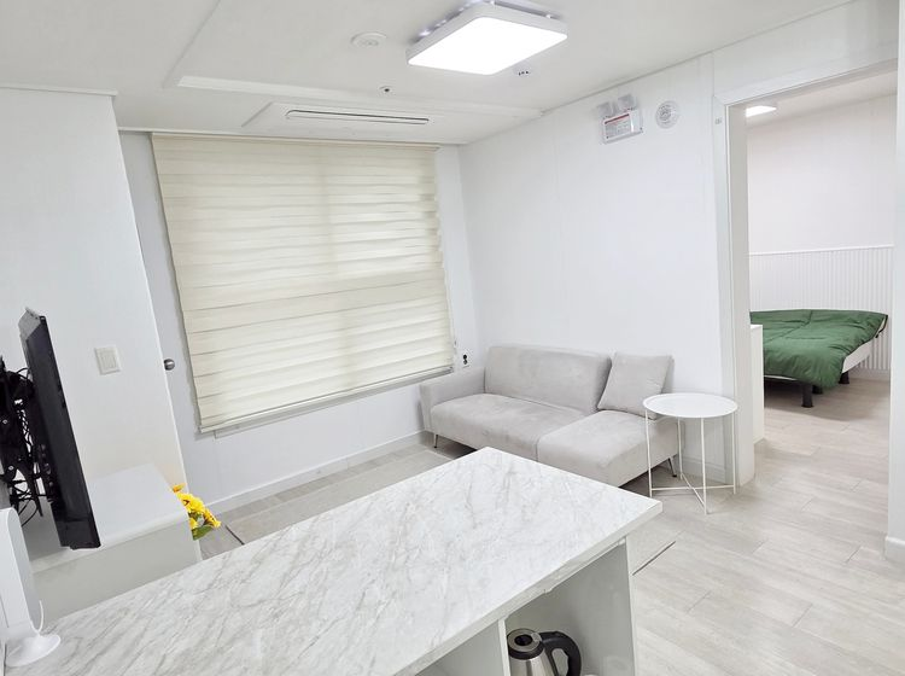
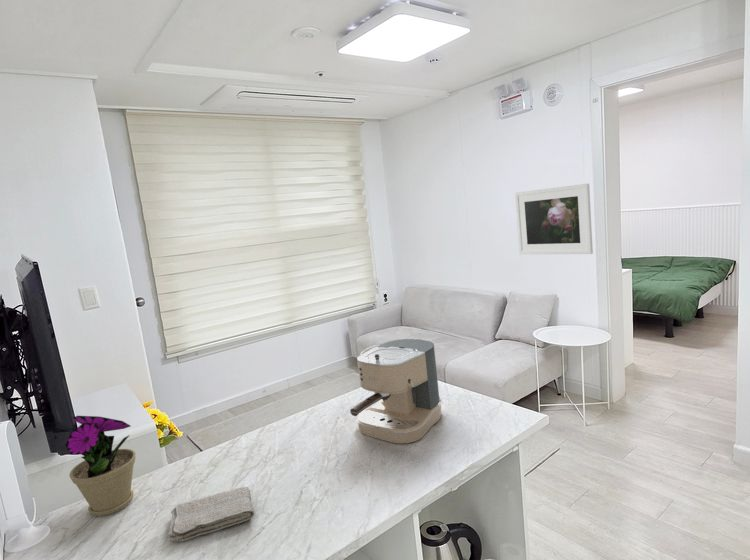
+ washcloth [168,486,255,542]
+ coffee maker [349,338,443,444]
+ flower pot [64,415,137,517]
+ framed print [514,182,594,255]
